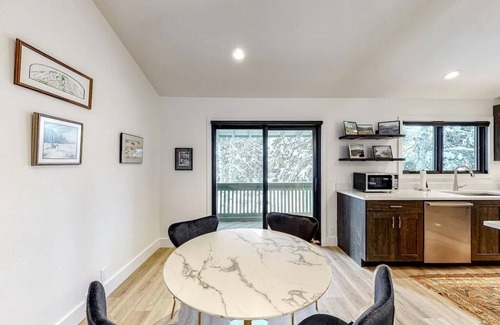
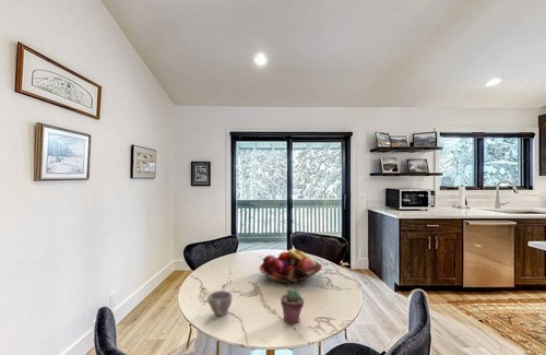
+ cup [207,289,233,317]
+ fruit basket [258,248,323,285]
+ potted succulent [280,287,305,324]
